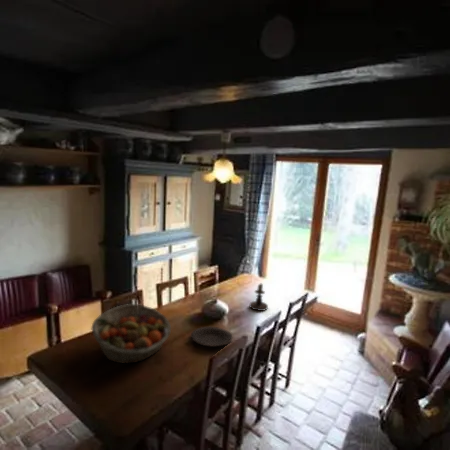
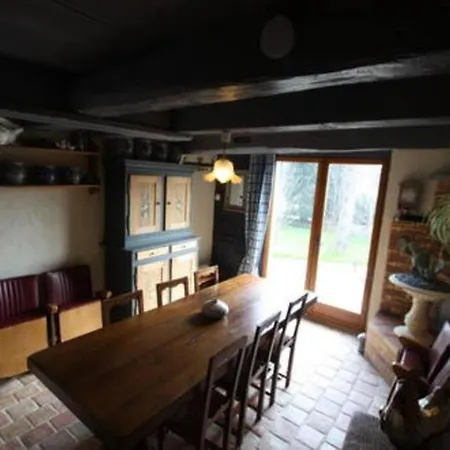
- candlestick [249,283,269,312]
- plate [190,326,233,348]
- fruit basket [90,303,172,364]
